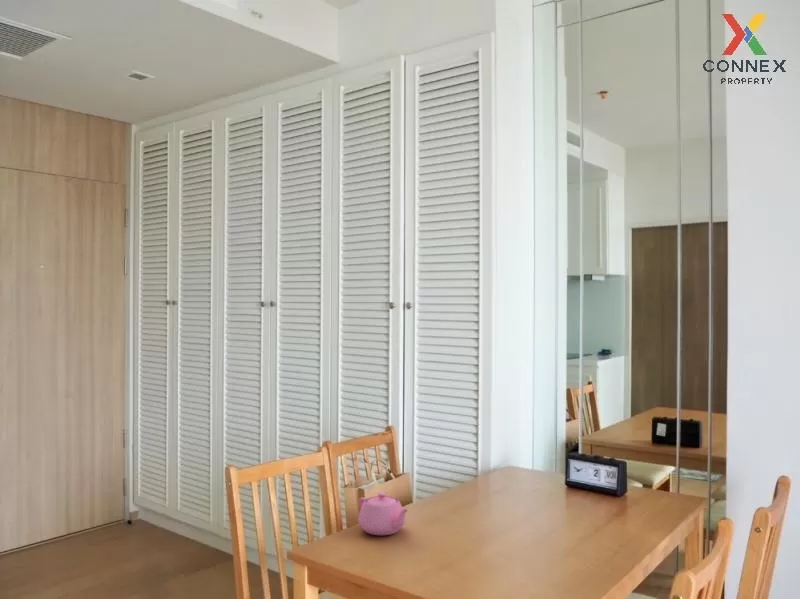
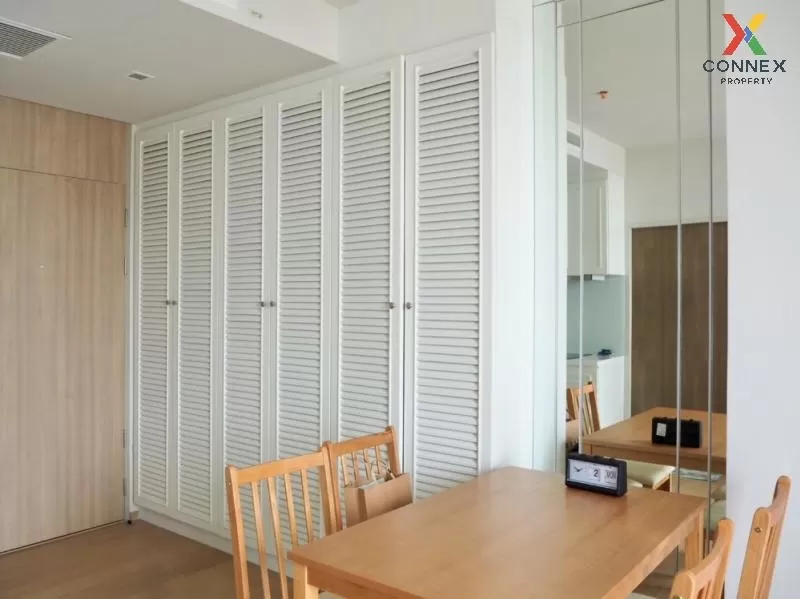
- teapot [357,491,410,536]
